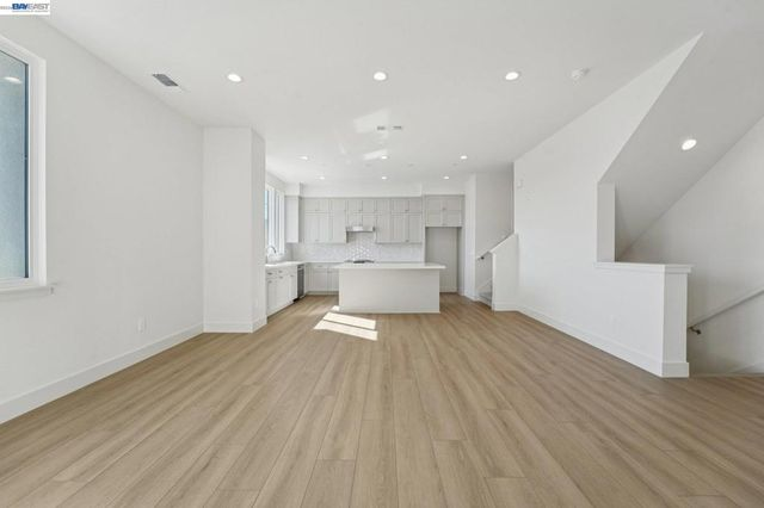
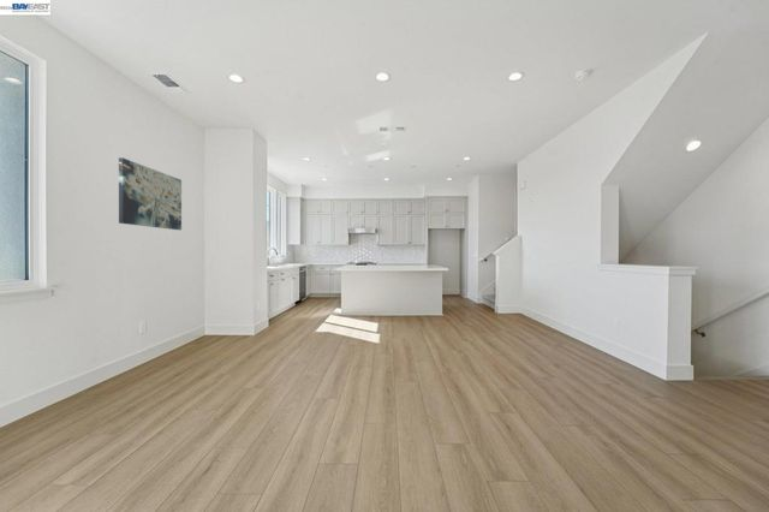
+ wall art [118,156,183,231]
